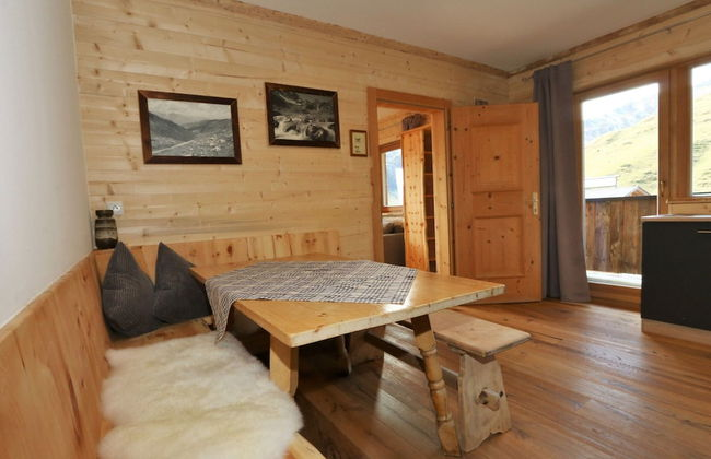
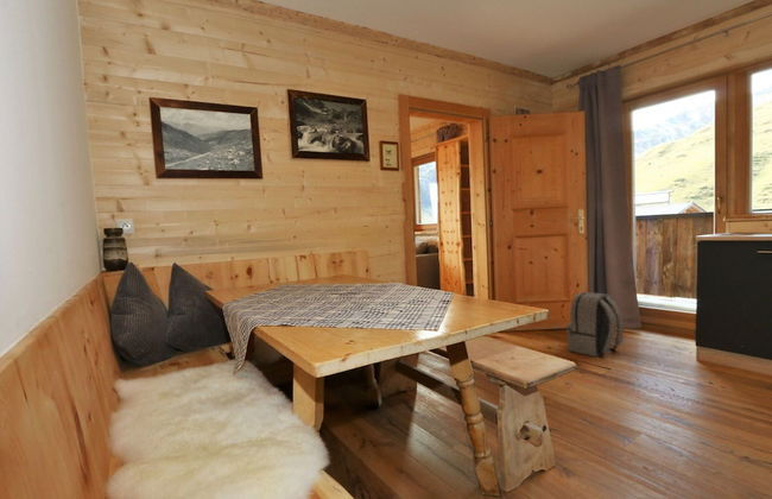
+ backpack [565,291,625,358]
